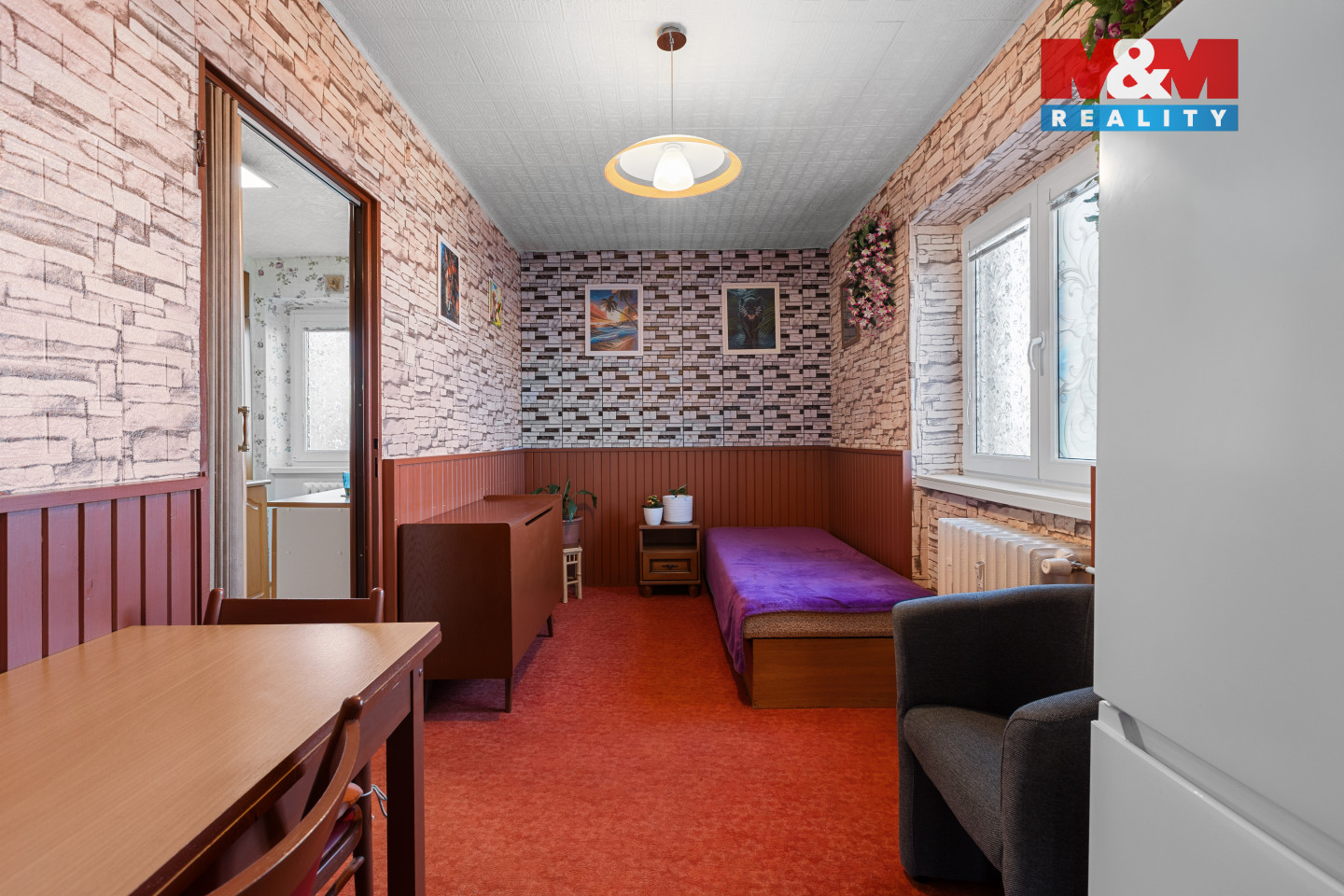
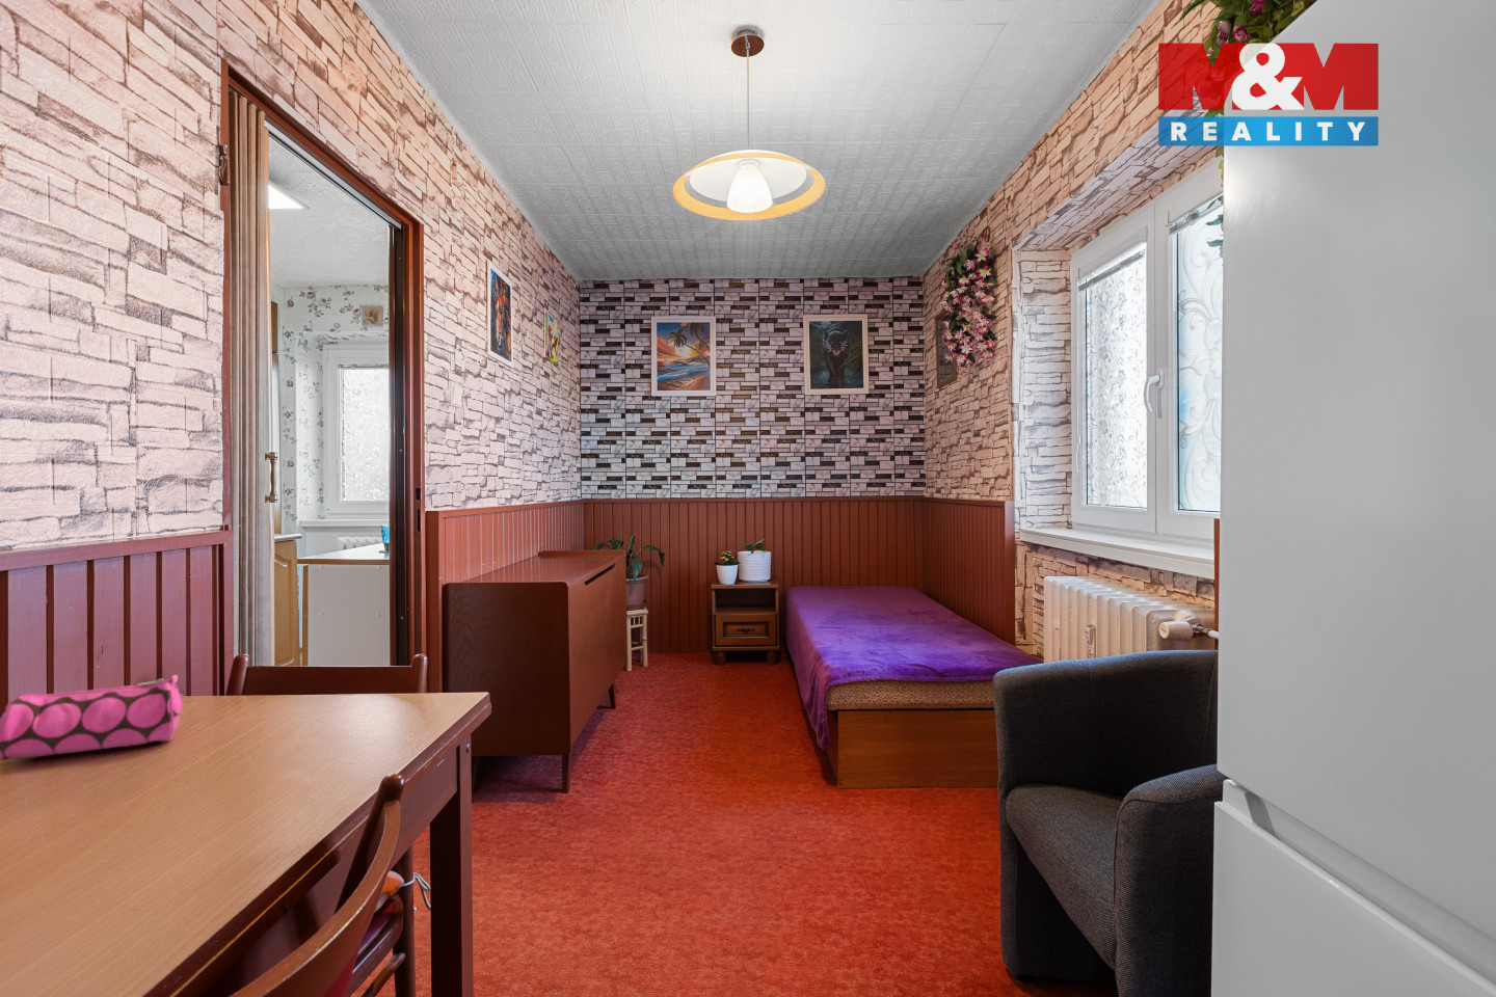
+ pencil case [0,674,186,761]
